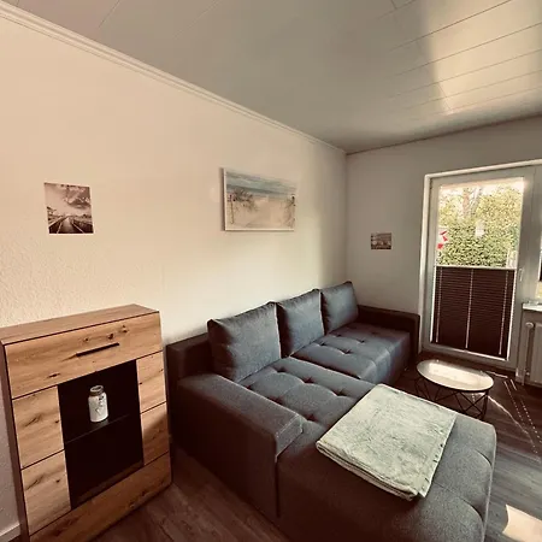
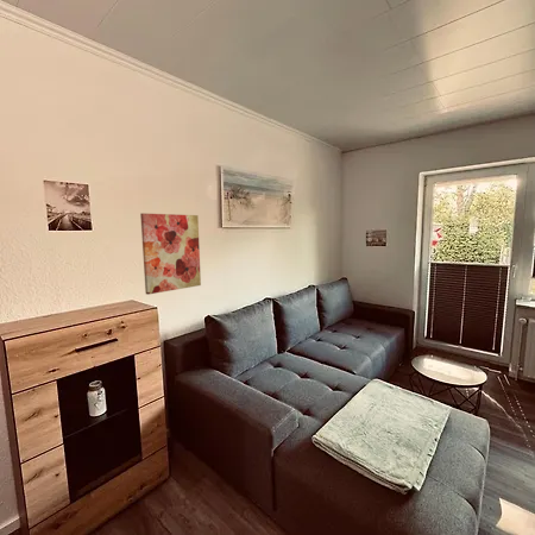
+ wall art [139,212,202,296]
